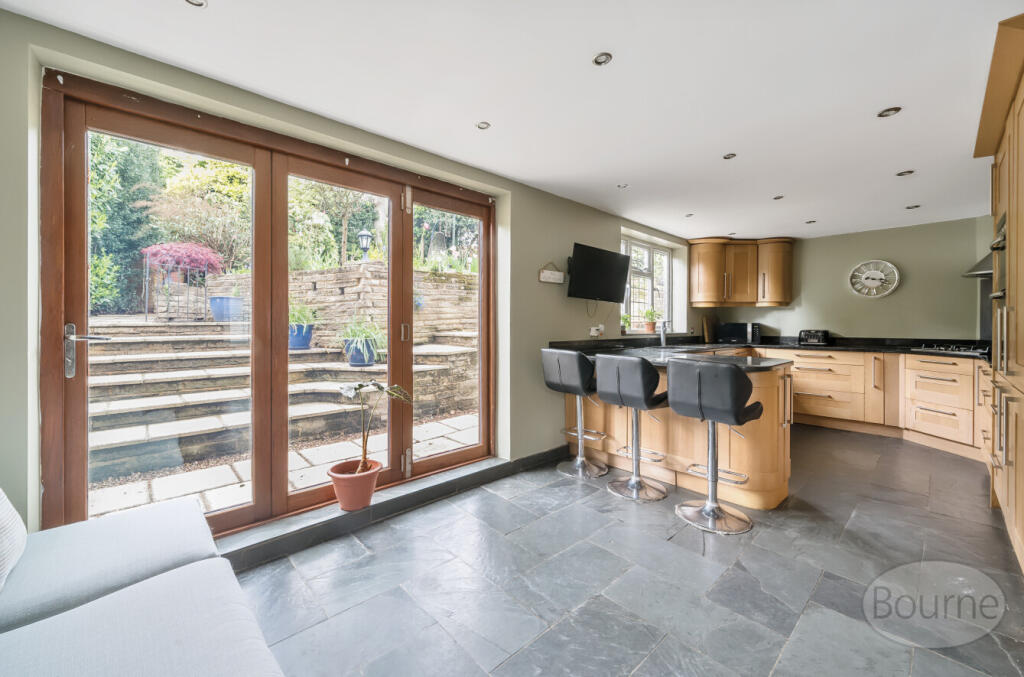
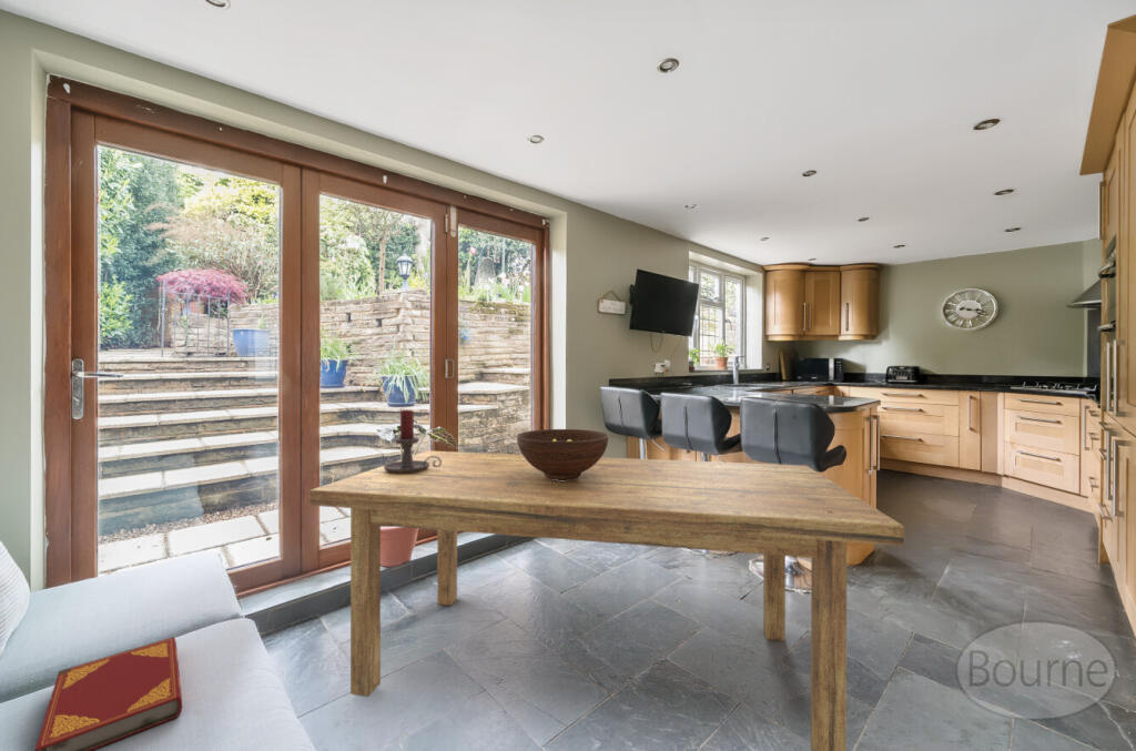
+ fruit bowl [516,428,609,480]
+ hardback book [33,636,183,751]
+ candle holder [383,408,442,474]
+ dining table [308,450,905,751]
